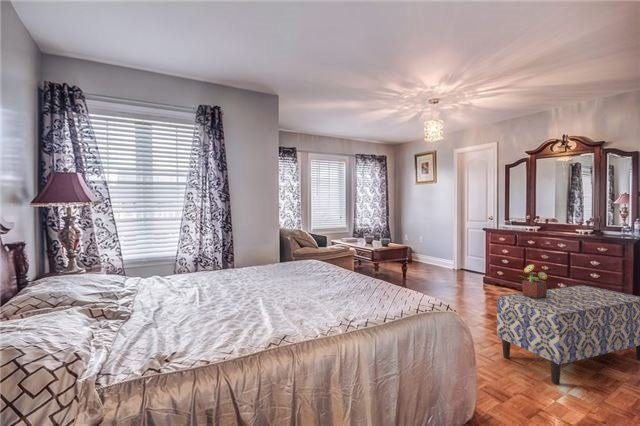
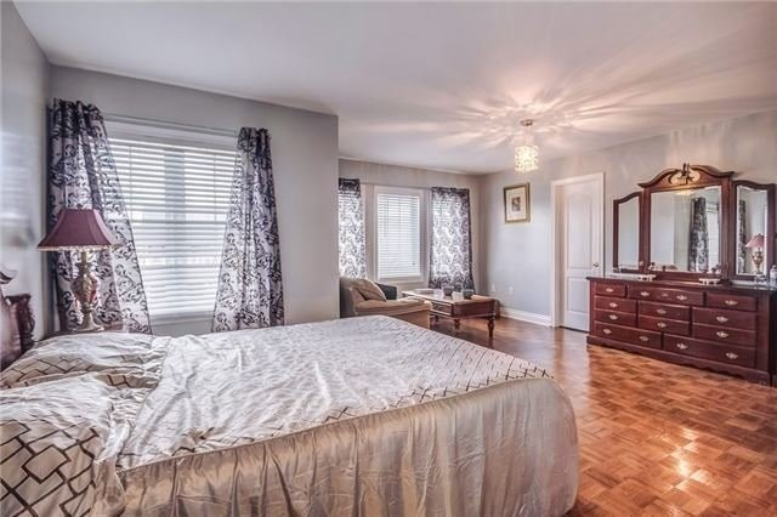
- potted flower [519,263,550,298]
- bench [496,284,640,385]
